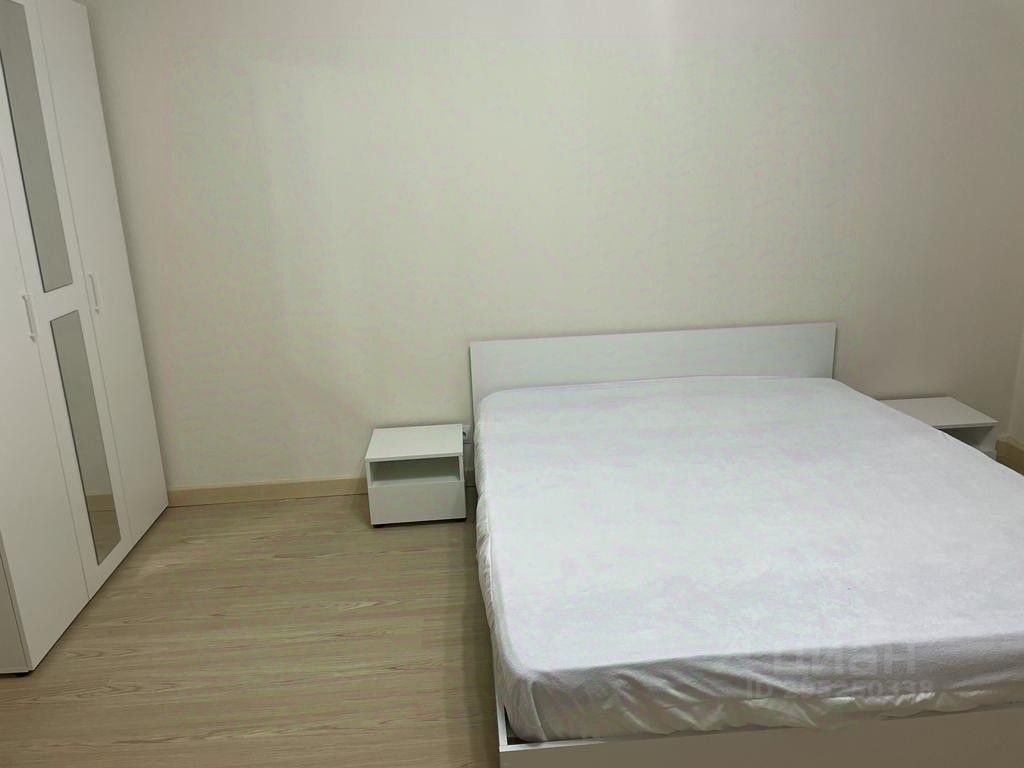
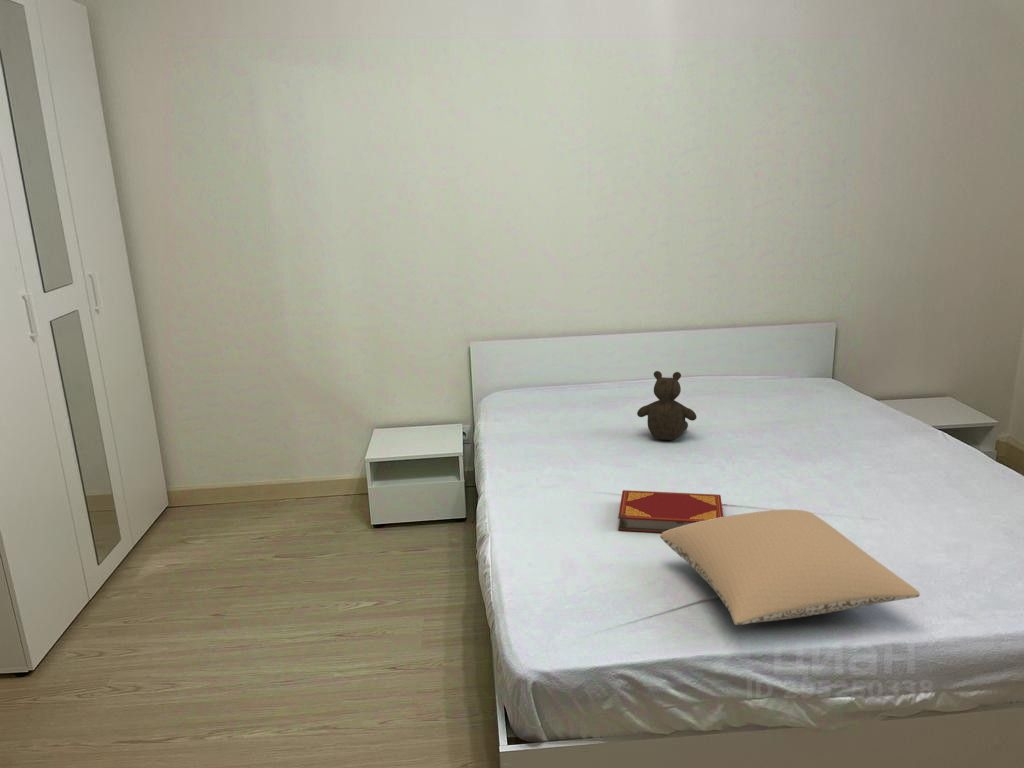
+ pillow [660,508,921,626]
+ hardback book [617,489,724,534]
+ teddy bear [636,370,698,441]
